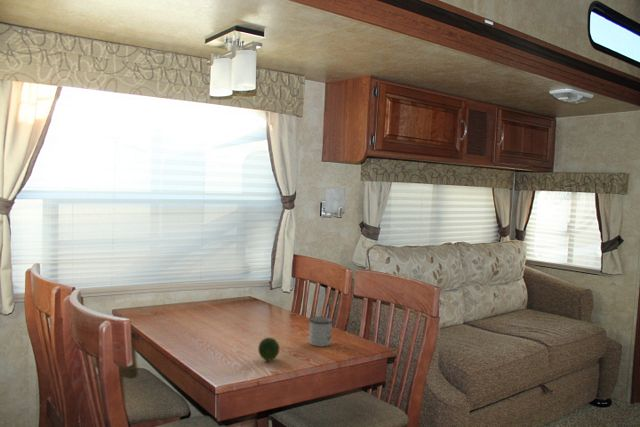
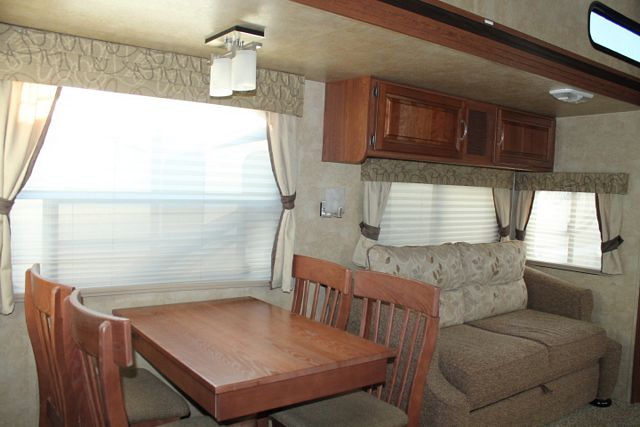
- fruit [257,337,280,362]
- mug [308,315,334,347]
